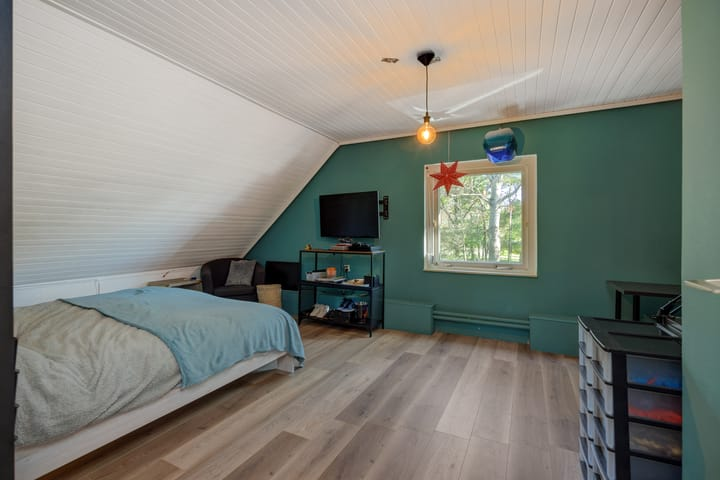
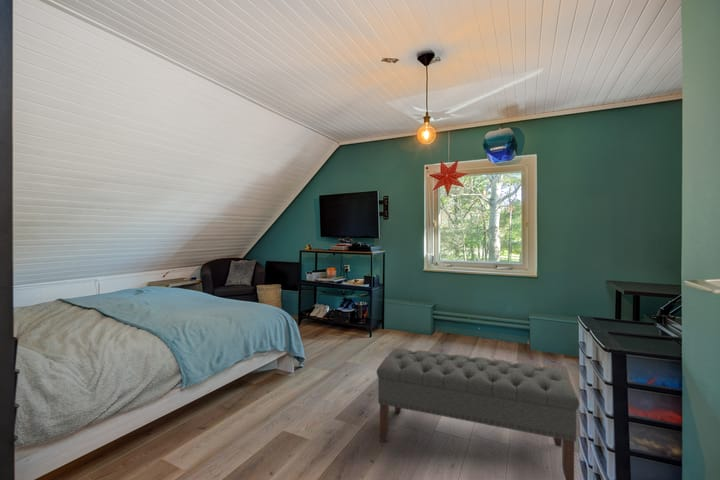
+ bench [376,347,580,480]
